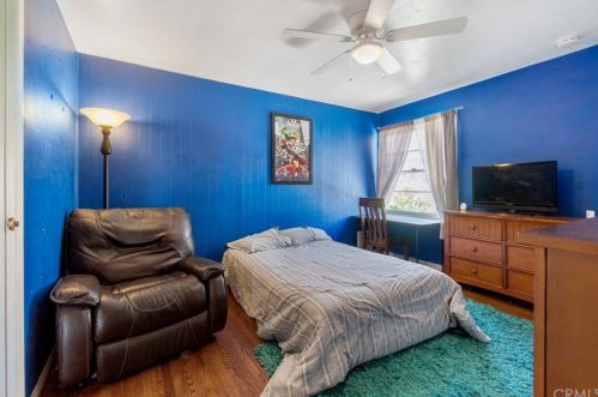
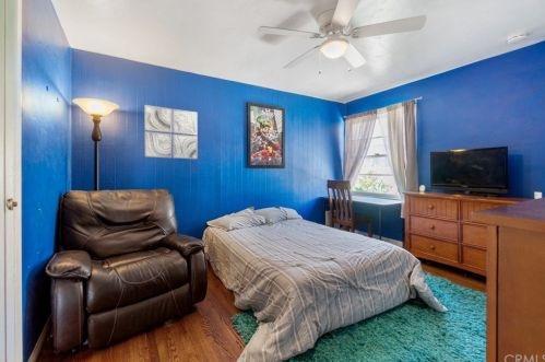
+ wall art [144,104,199,160]
